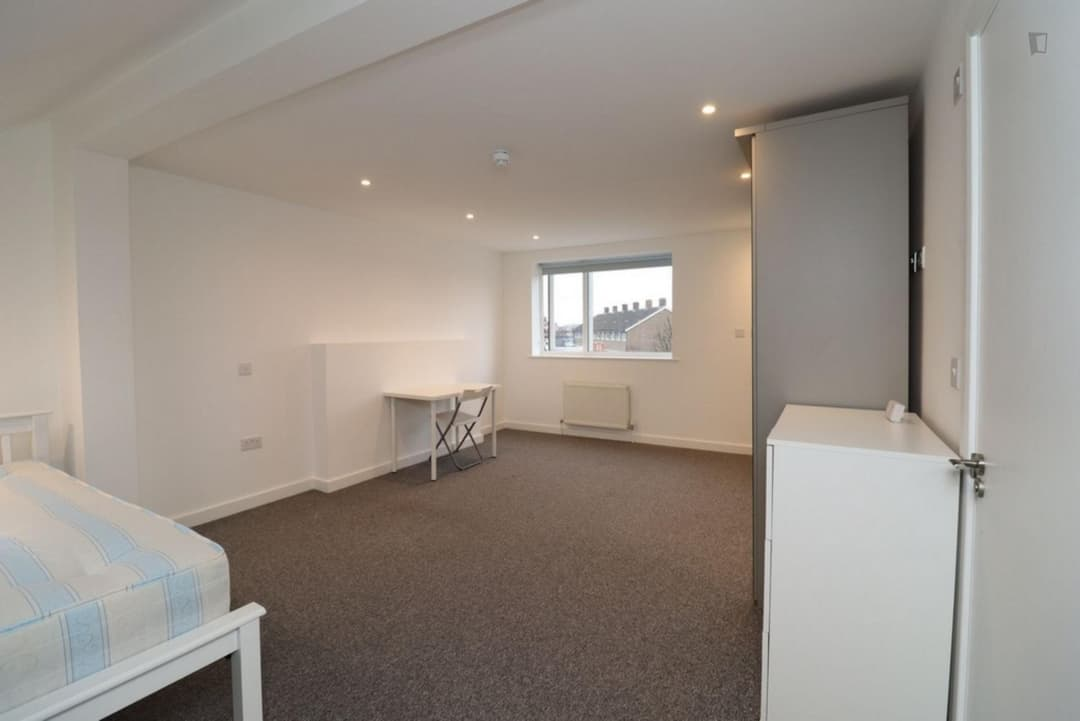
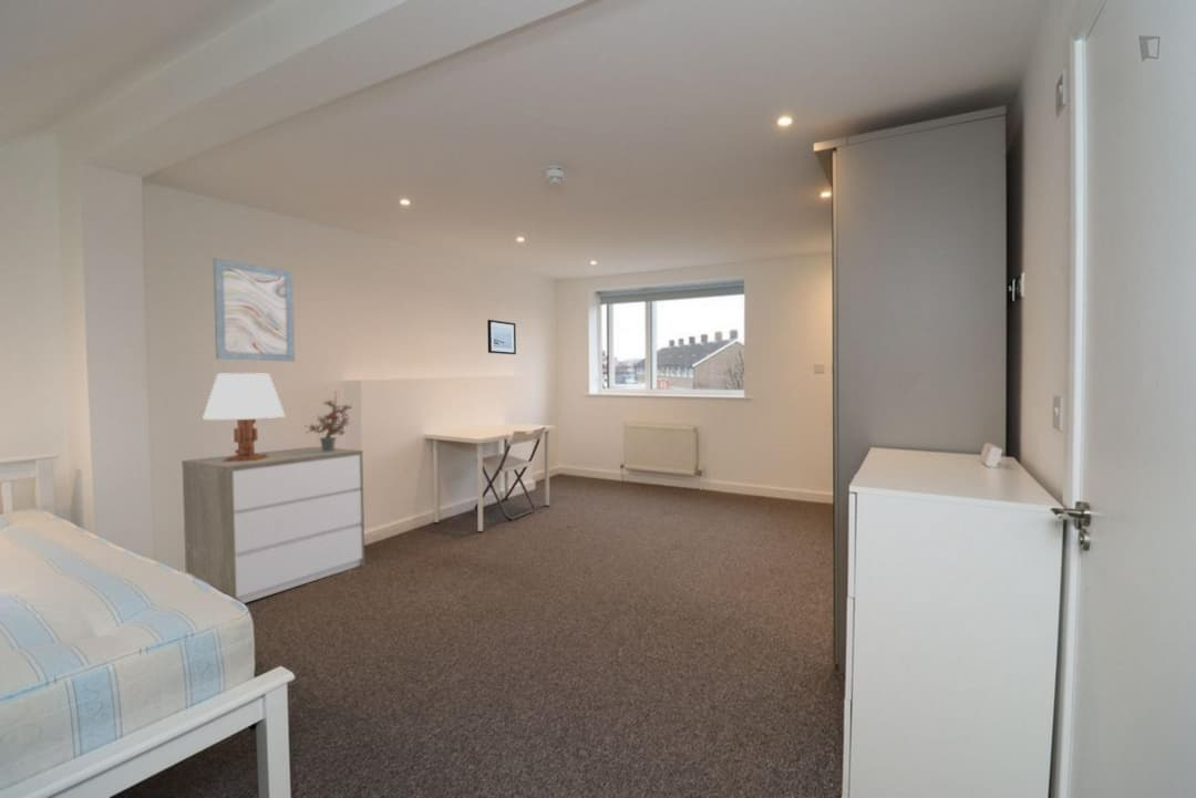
+ table lamp [202,372,286,462]
+ potted plant [306,388,352,452]
+ wall art [212,257,296,363]
+ dresser [181,446,365,604]
+ wall art [486,319,517,355]
